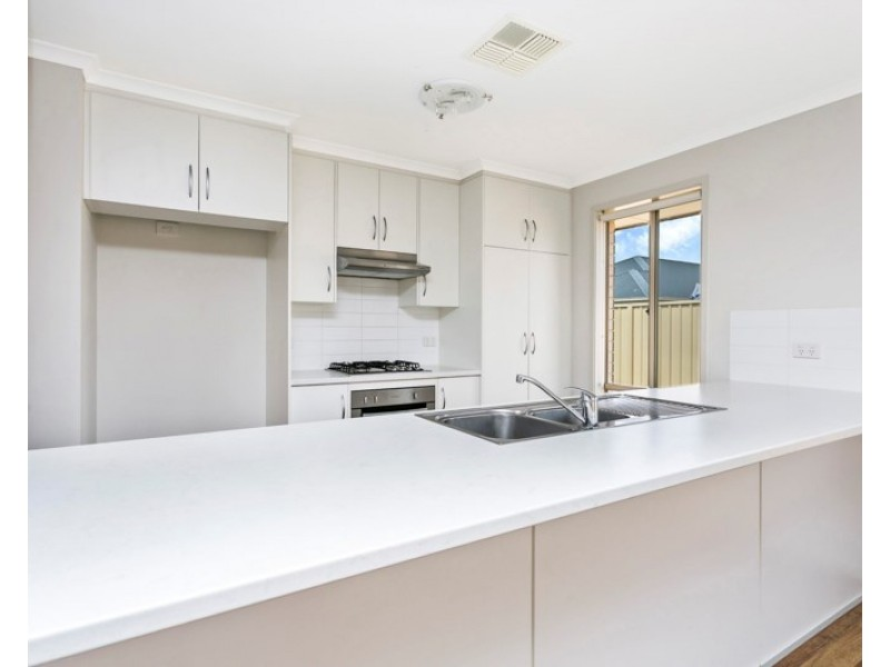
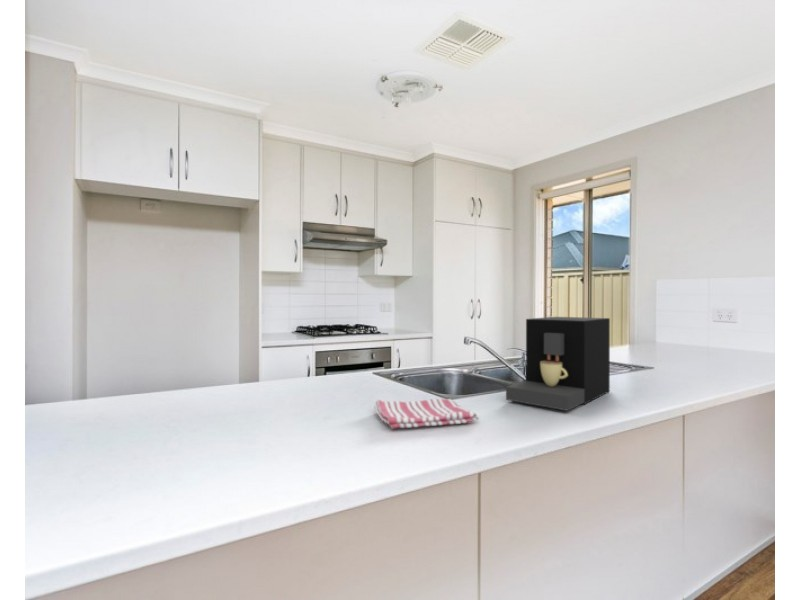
+ coffee maker [505,316,611,412]
+ dish towel [373,398,480,430]
